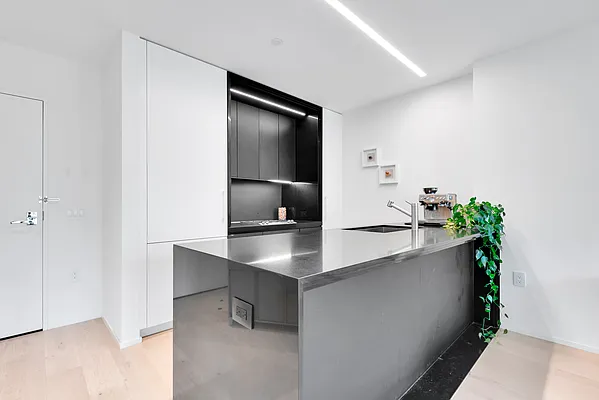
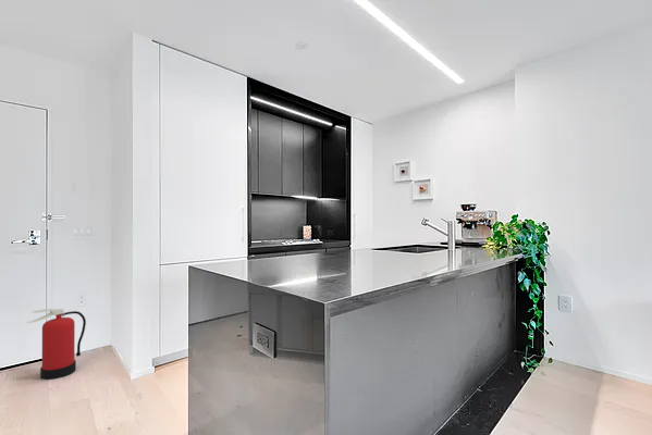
+ fire extinguisher [25,308,87,381]
